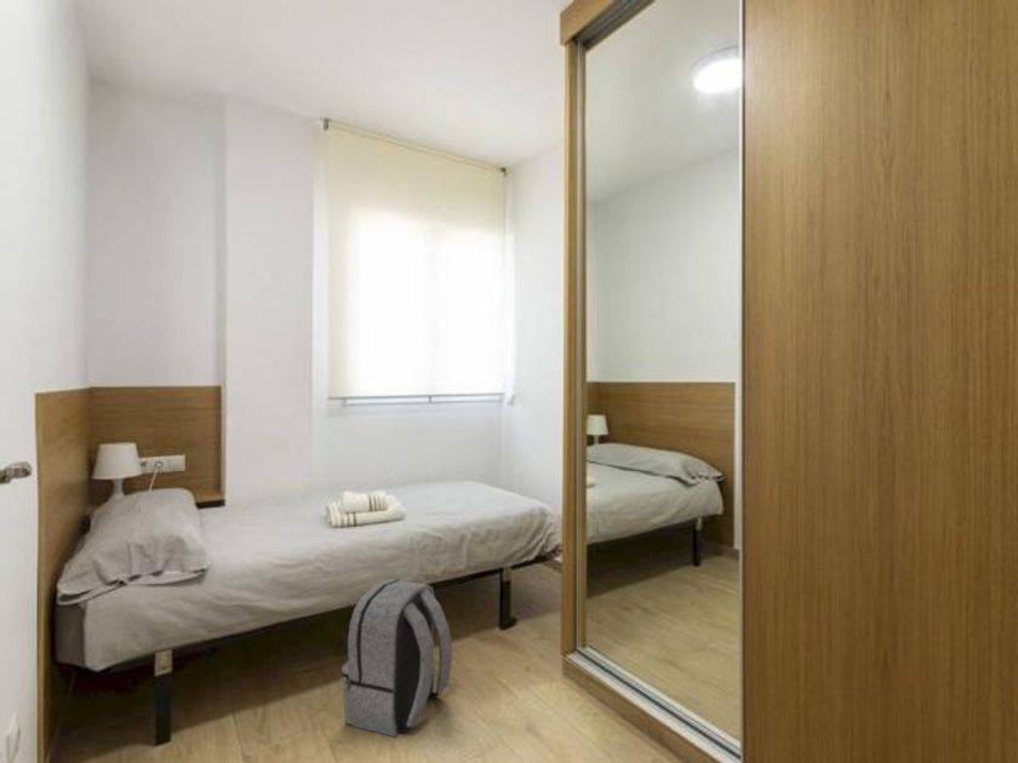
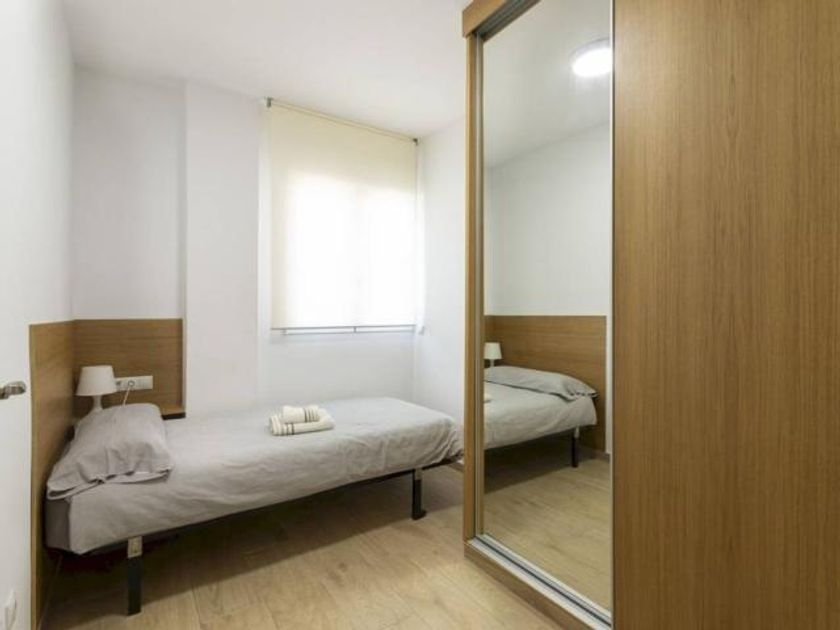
- backpack [341,578,453,738]
